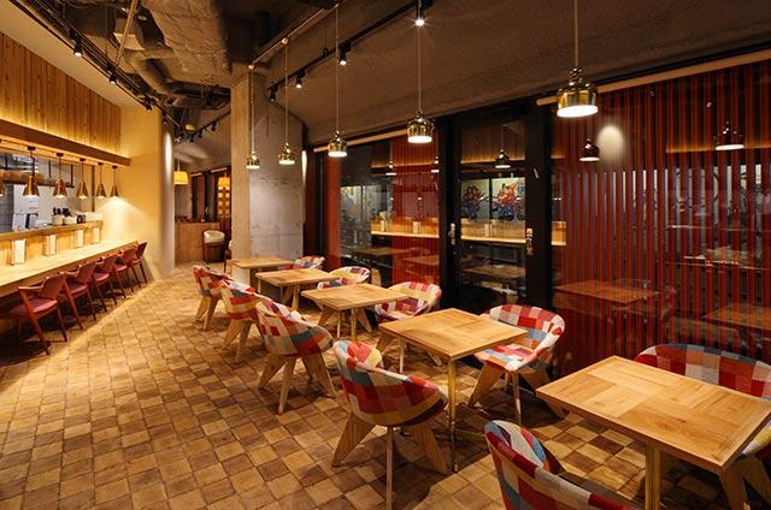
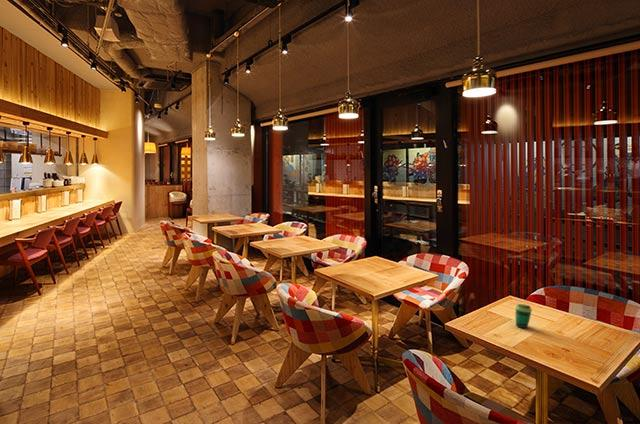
+ cup [514,303,533,329]
